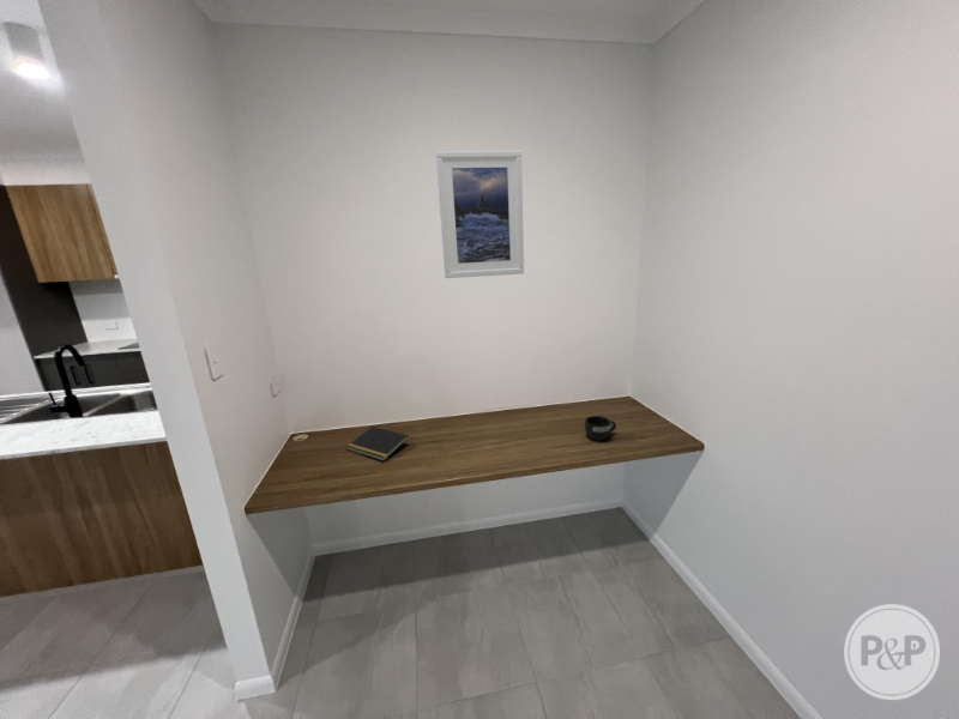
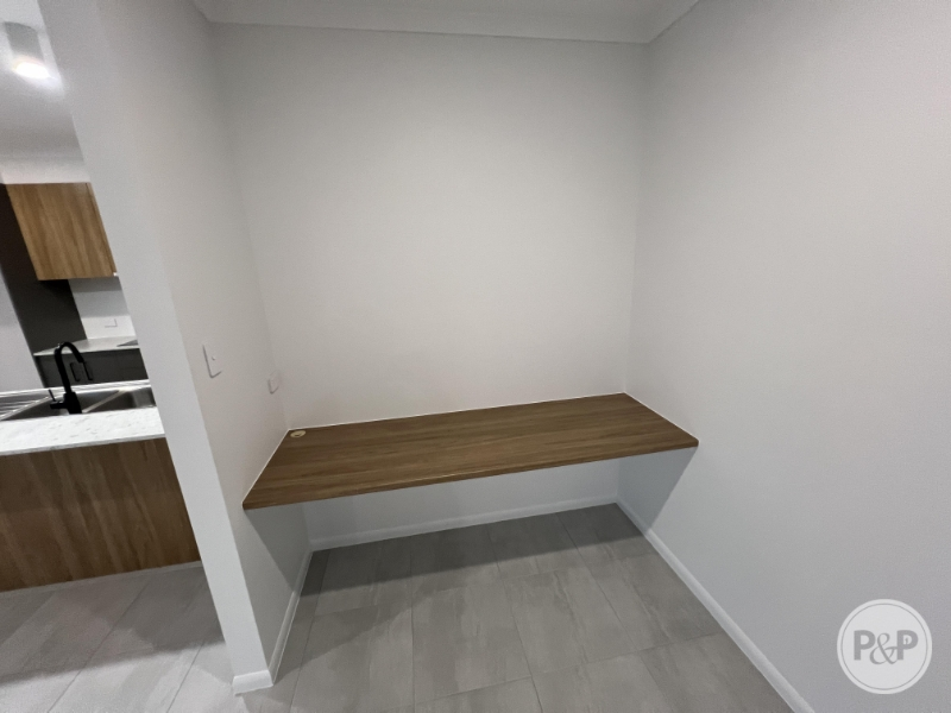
- mug [584,415,617,441]
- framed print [434,150,525,279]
- notepad [345,425,410,461]
